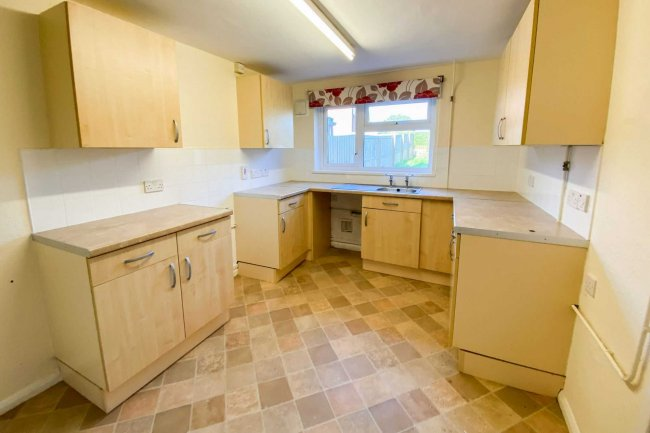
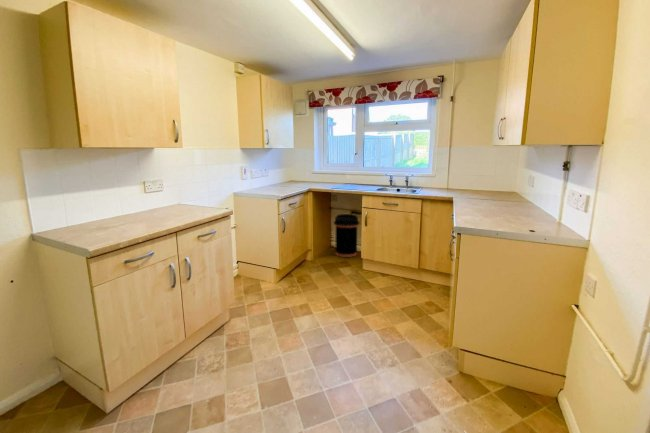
+ trash can [333,213,360,258]
